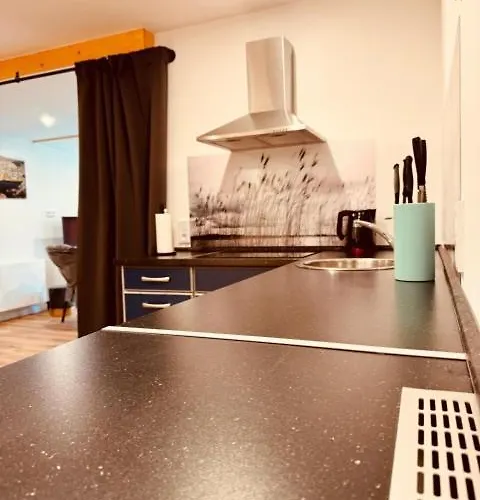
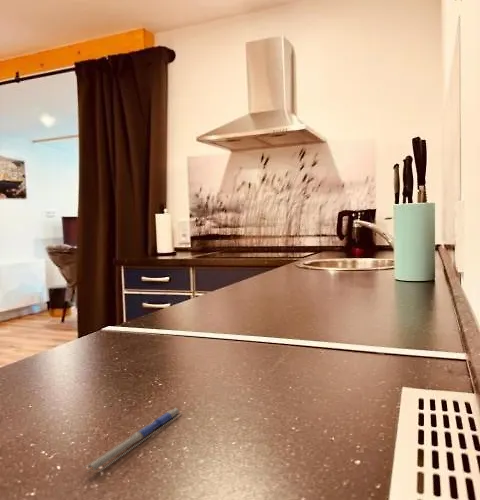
+ pen [82,407,183,474]
